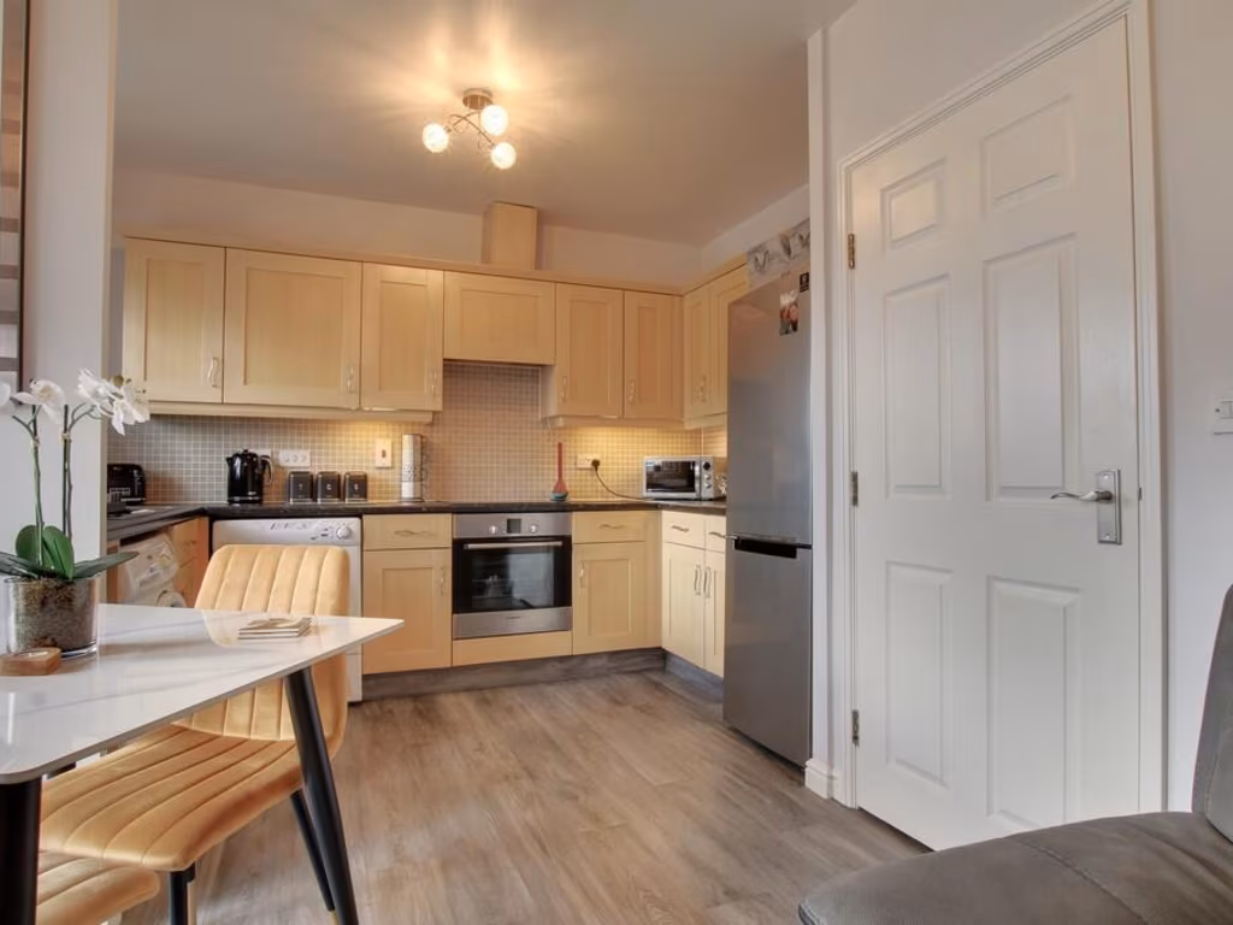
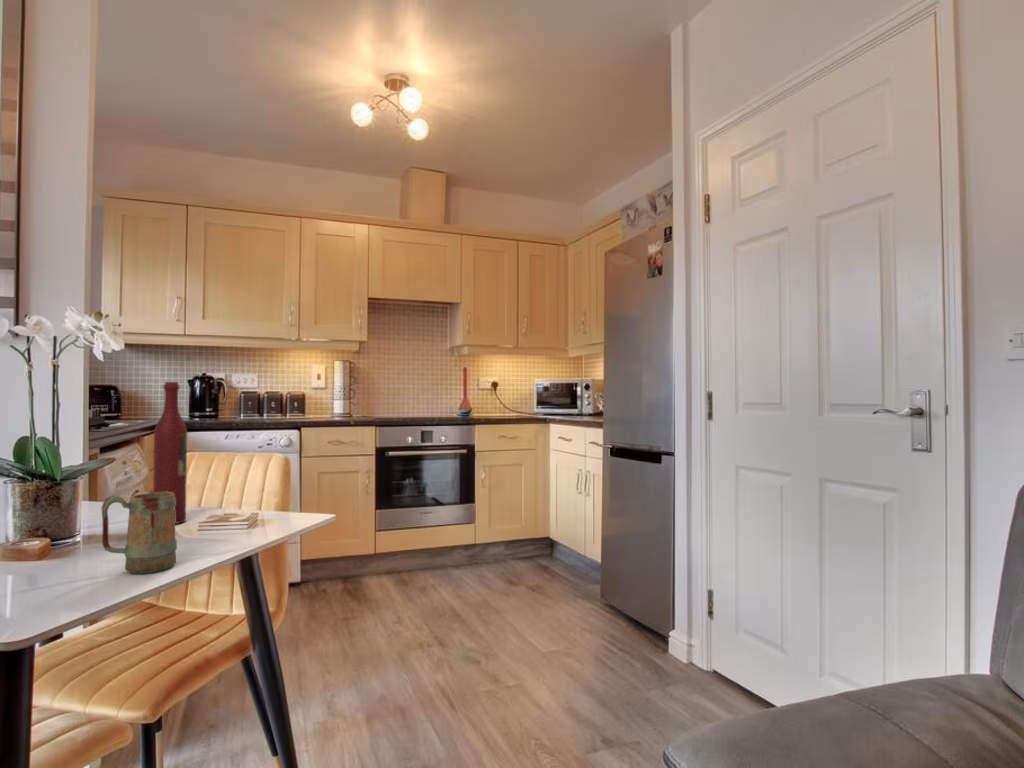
+ wine bottle [152,381,188,525]
+ mug [100,492,178,574]
